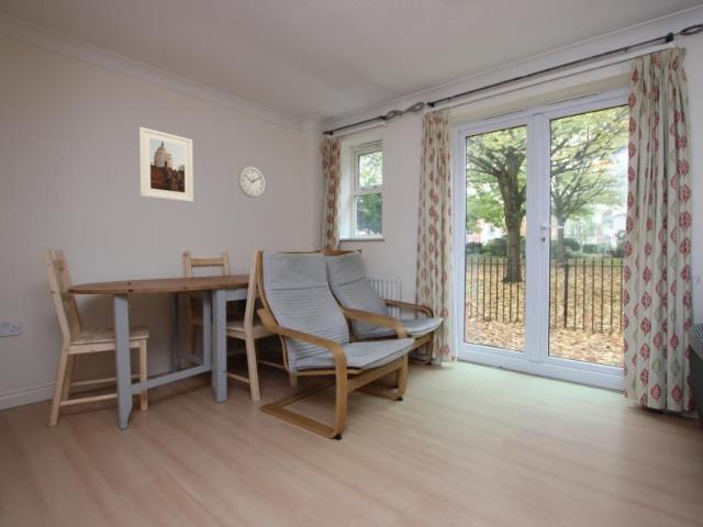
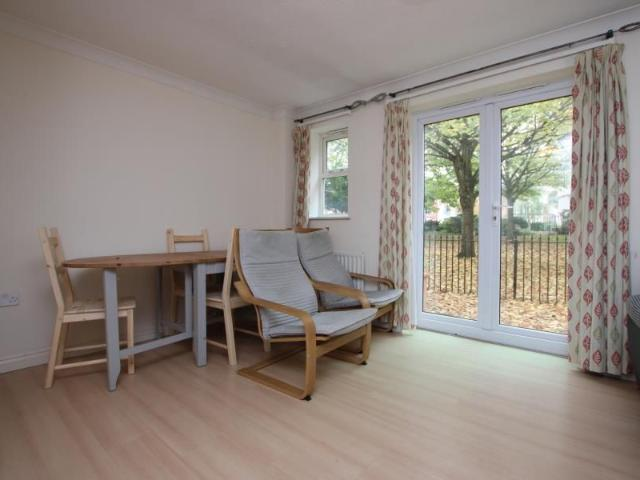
- wall clock [237,166,266,199]
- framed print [138,126,194,203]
